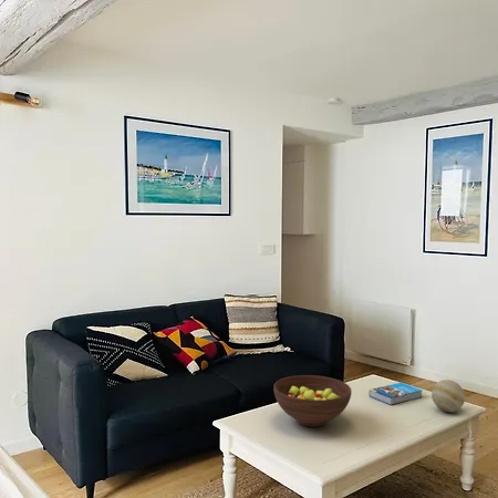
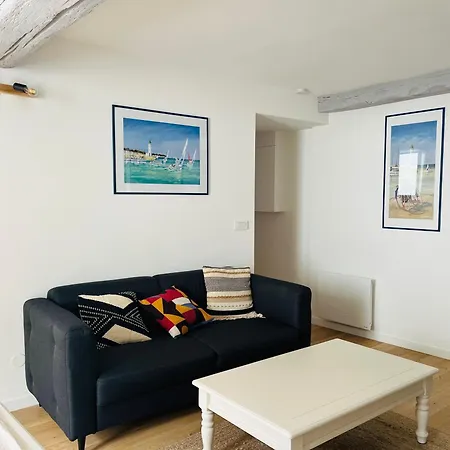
- book [369,382,424,406]
- decorative ball [430,378,466,413]
- fruit bowl [272,374,353,428]
